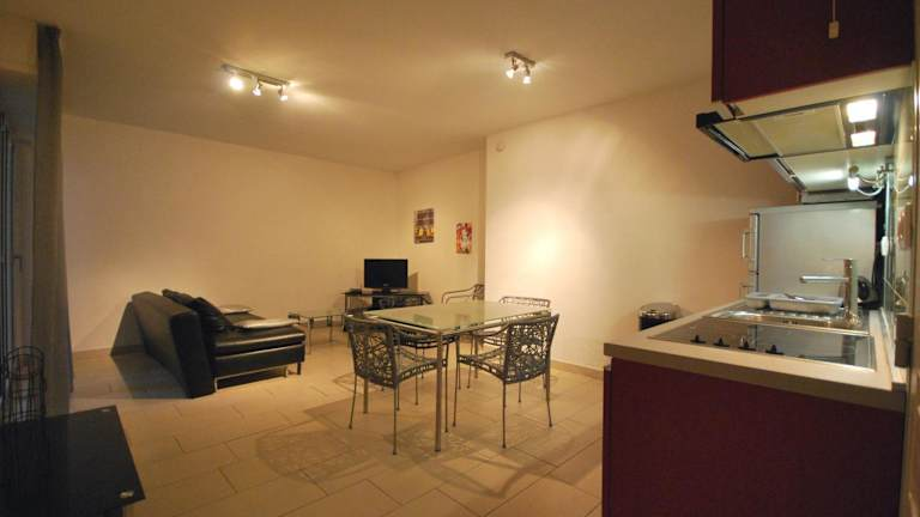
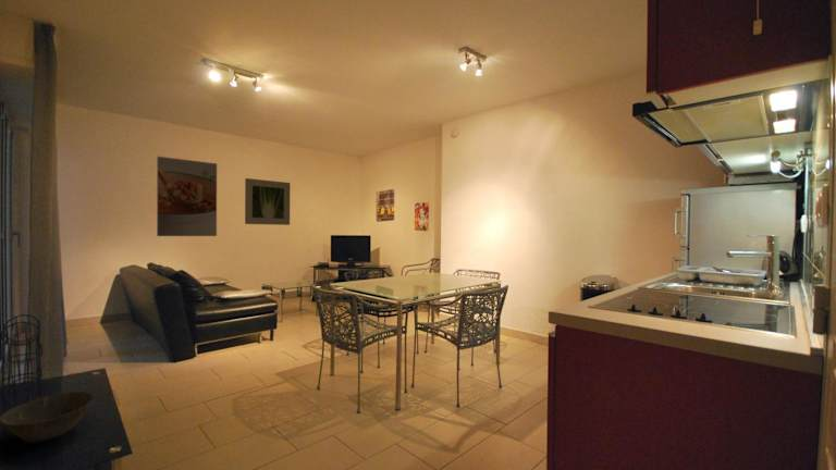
+ bowl [0,391,95,442]
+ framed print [244,177,291,226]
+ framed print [156,156,218,237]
